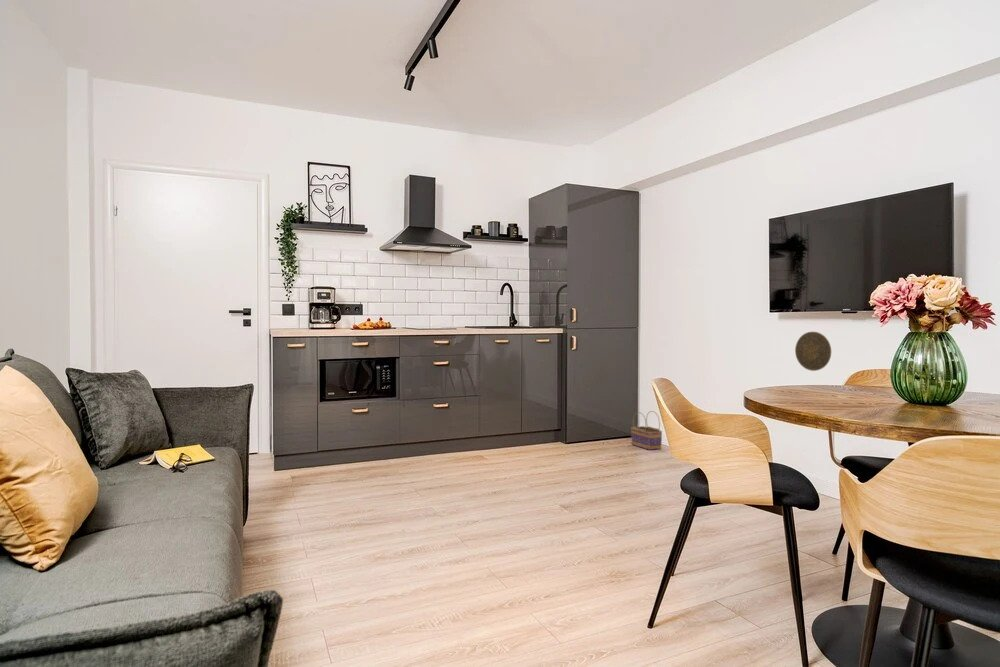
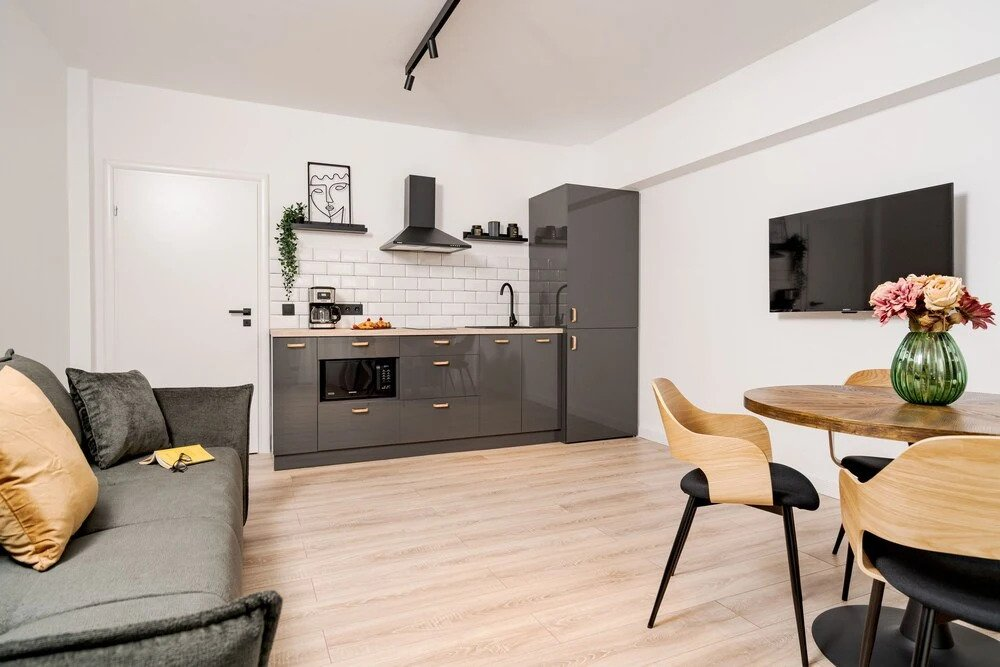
- decorative plate [794,331,832,372]
- basket [630,410,663,451]
